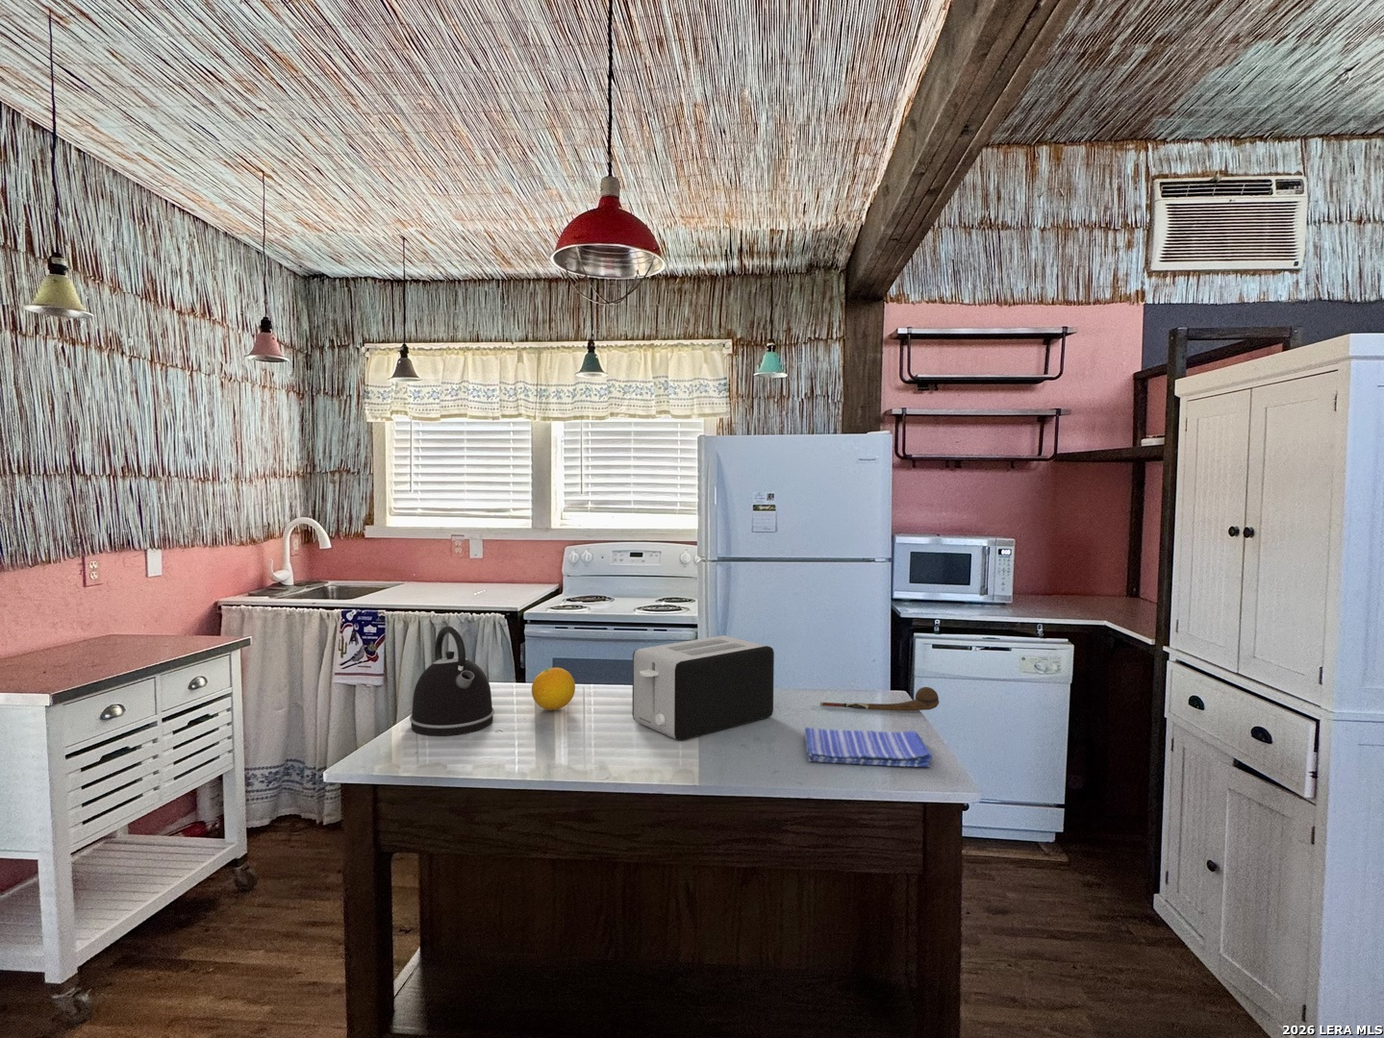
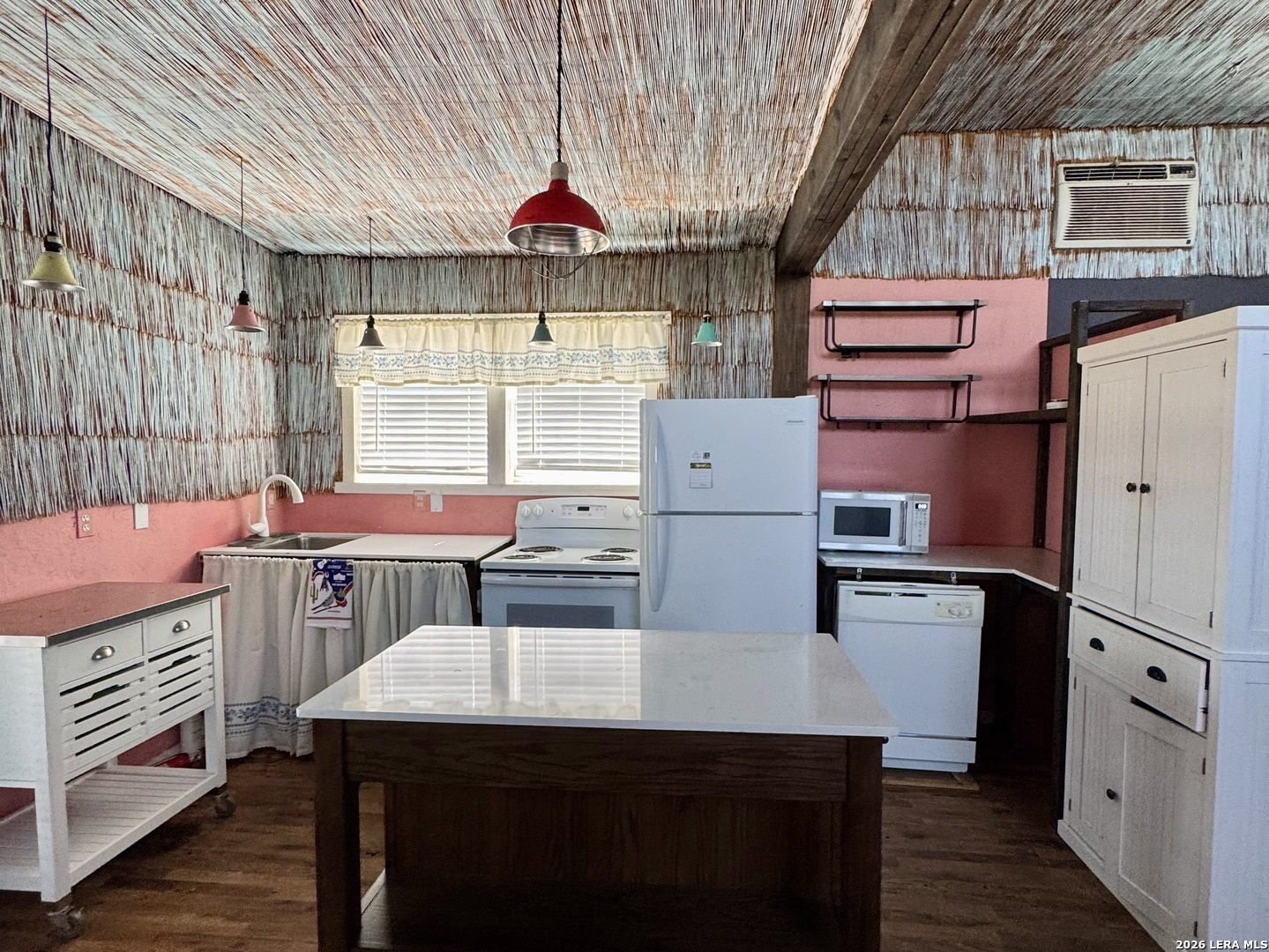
- toaster [631,635,775,741]
- fruit [531,667,576,711]
- spoon [819,686,940,711]
- kettle [409,625,495,737]
- dish towel [804,726,934,768]
